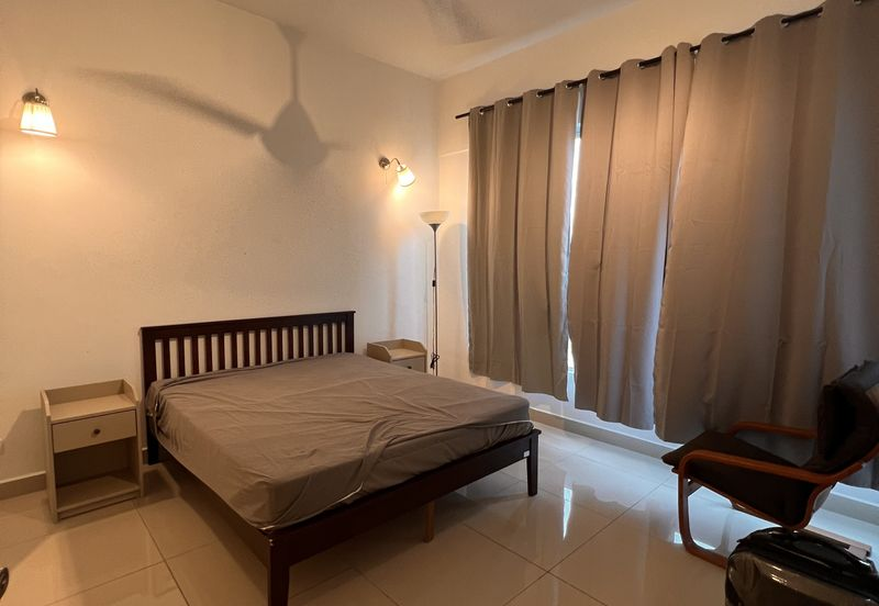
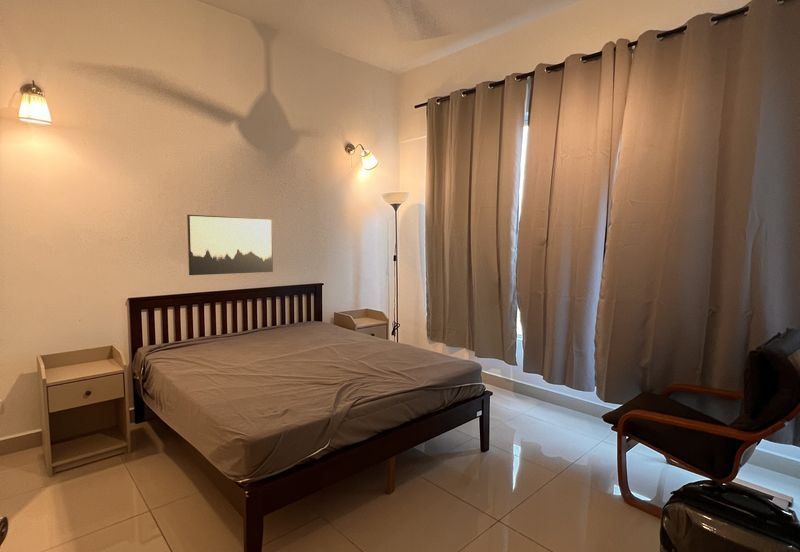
+ wall art [186,214,274,276]
